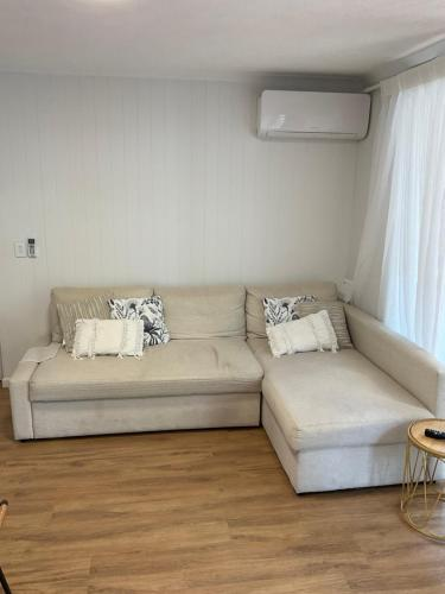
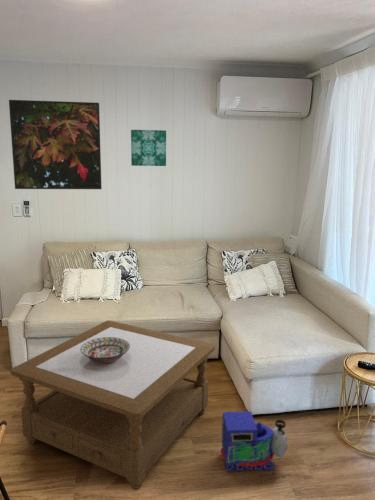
+ decorative bowl [80,337,130,364]
+ toy train [219,410,289,472]
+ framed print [8,99,103,190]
+ wall art [130,129,167,167]
+ coffee table [10,320,216,491]
